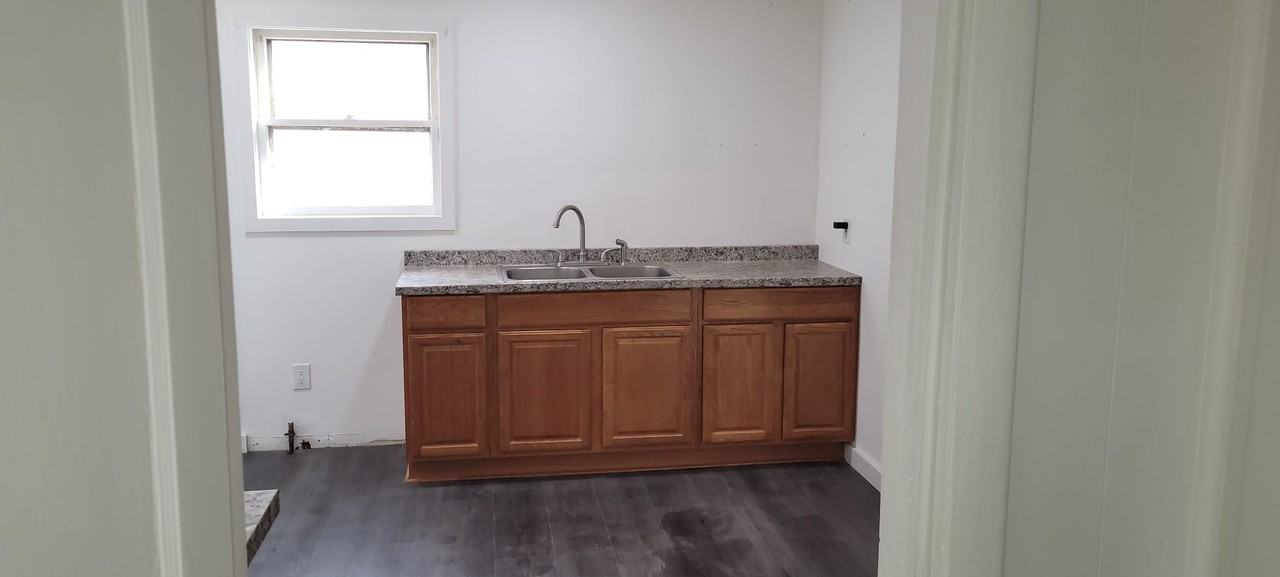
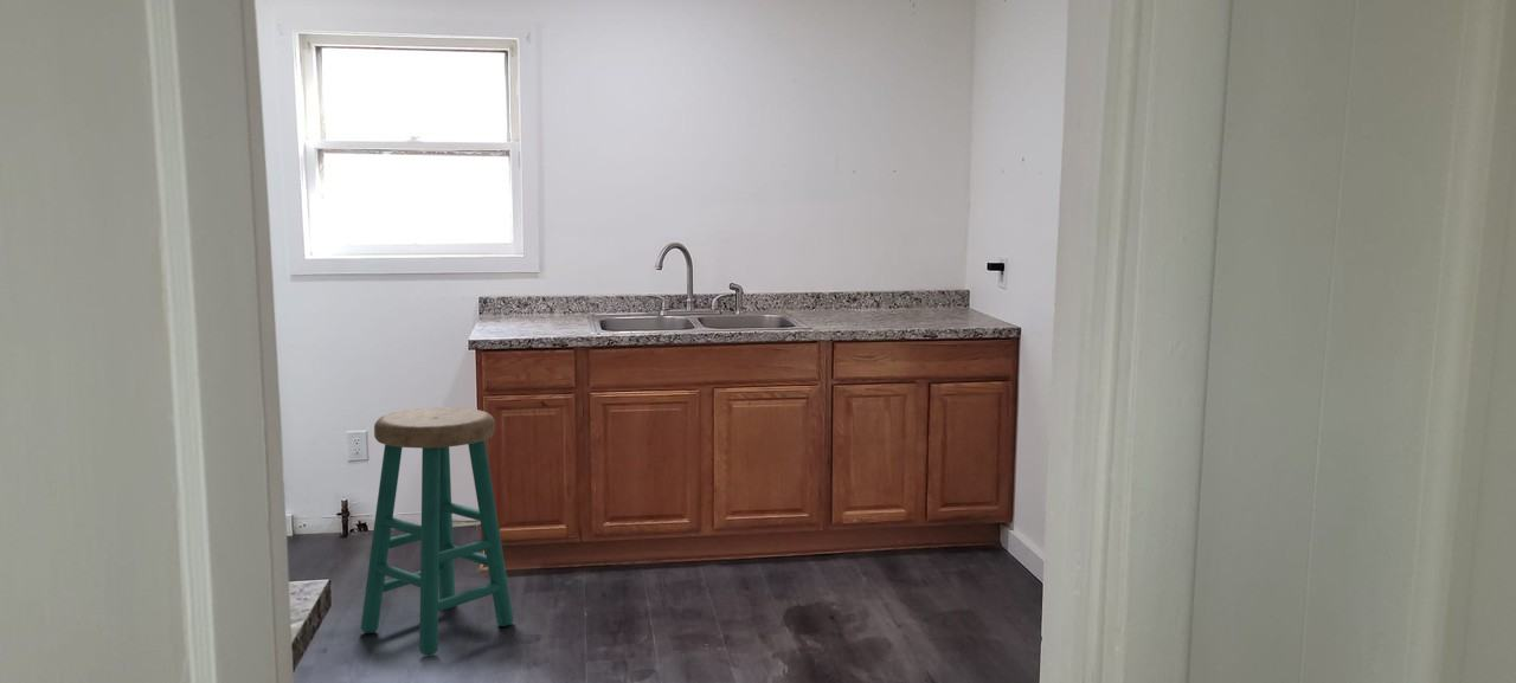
+ stool [360,406,514,656]
